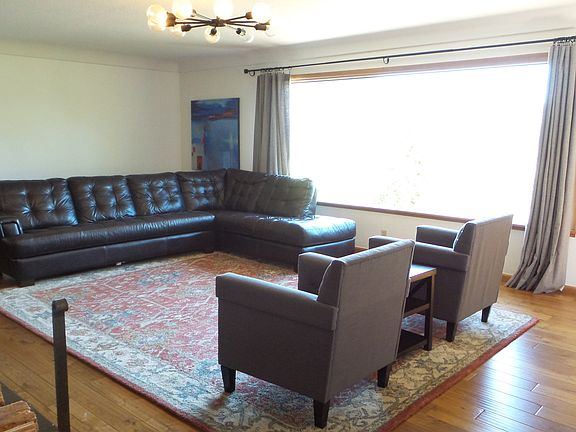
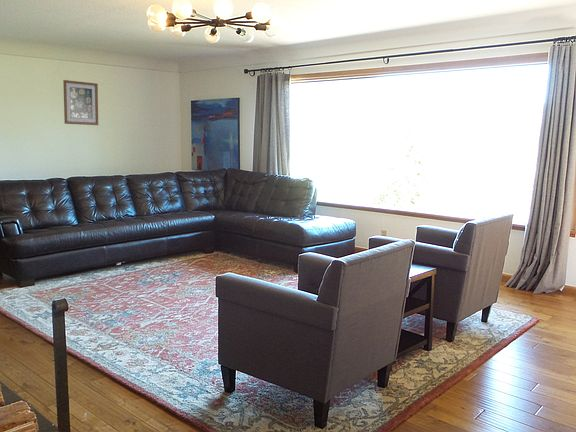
+ wall art [62,79,99,126]
